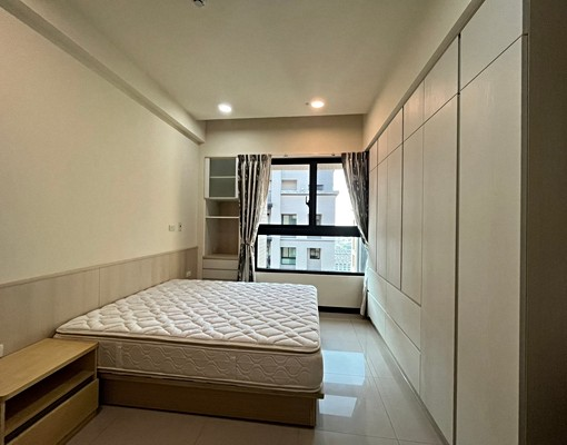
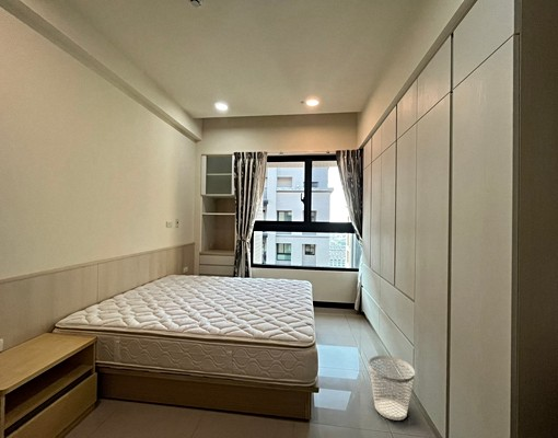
+ wastebasket [368,355,416,422]
